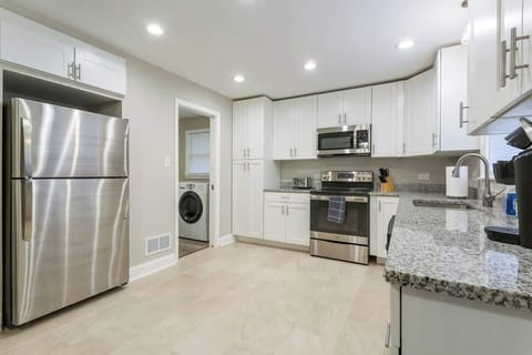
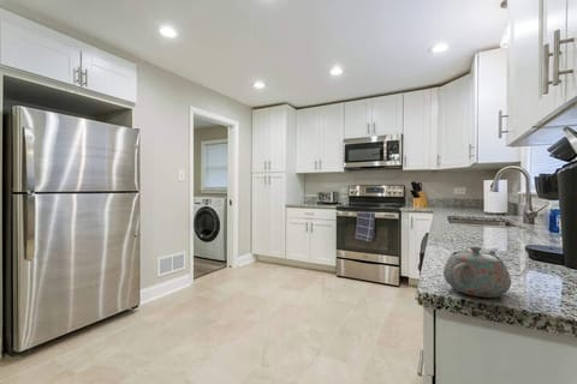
+ teapot [442,245,512,299]
